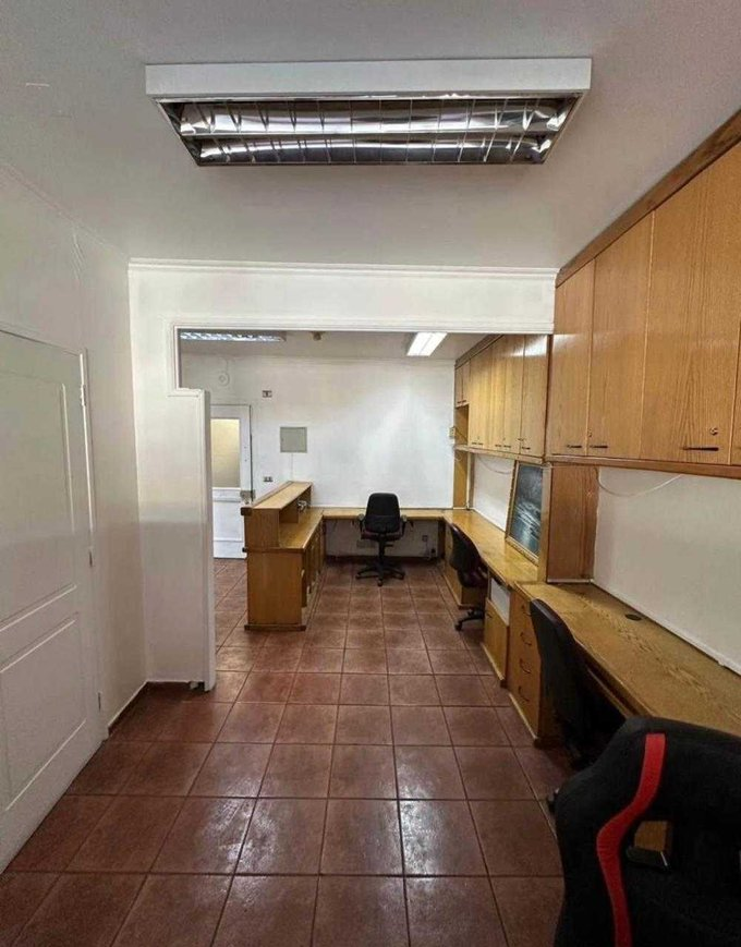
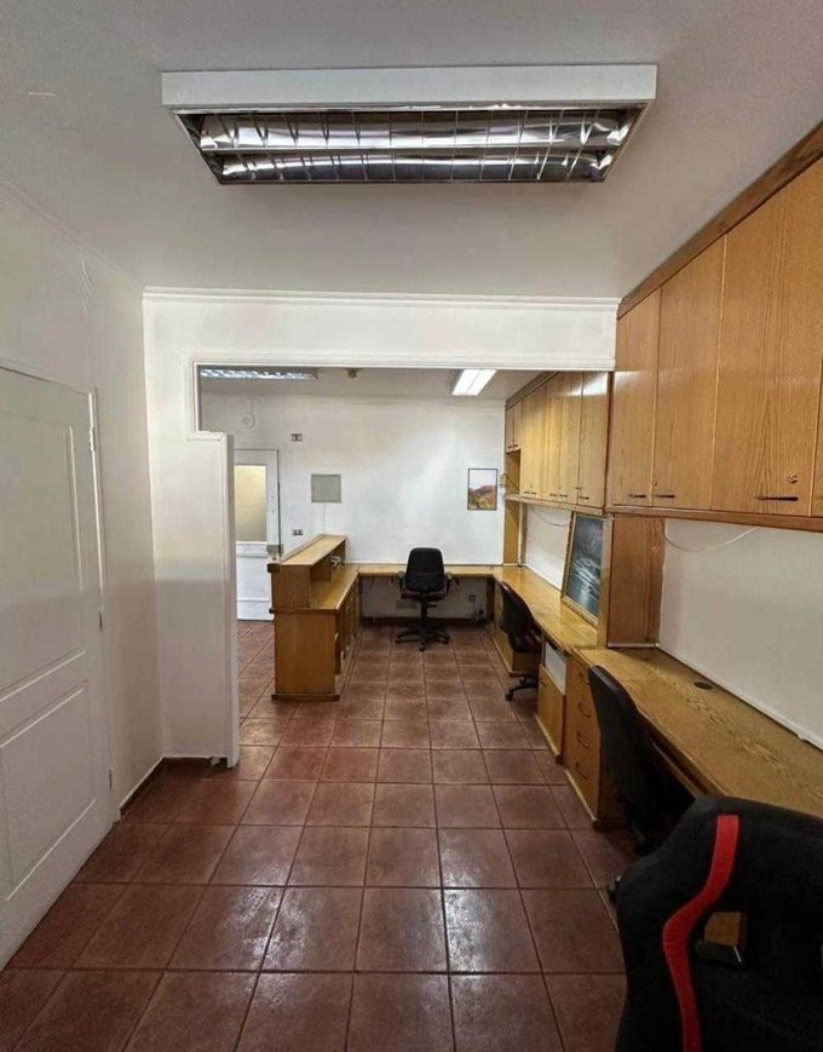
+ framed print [466,467,499,512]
